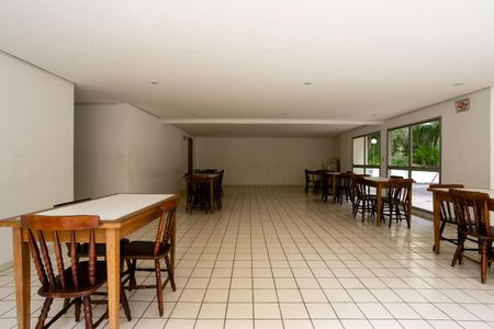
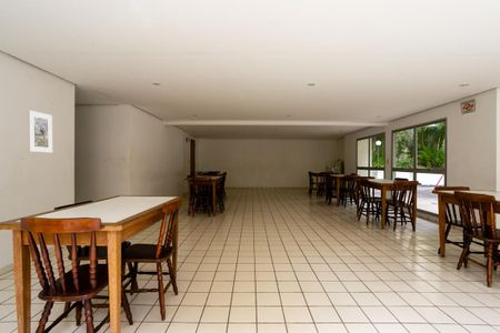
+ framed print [27,109,53,153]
